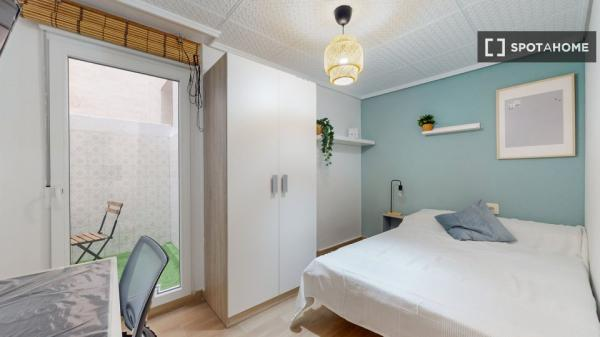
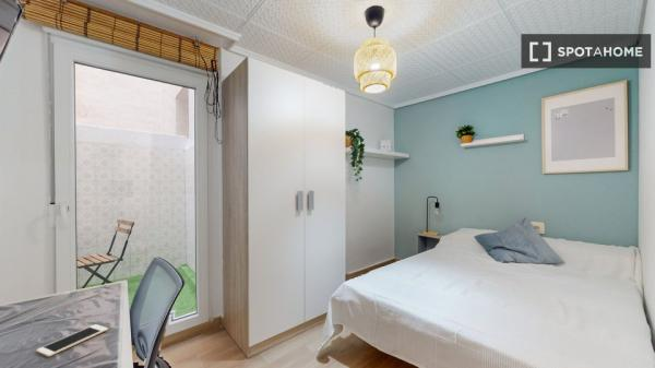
+ cell phone [36,323,109,357]
